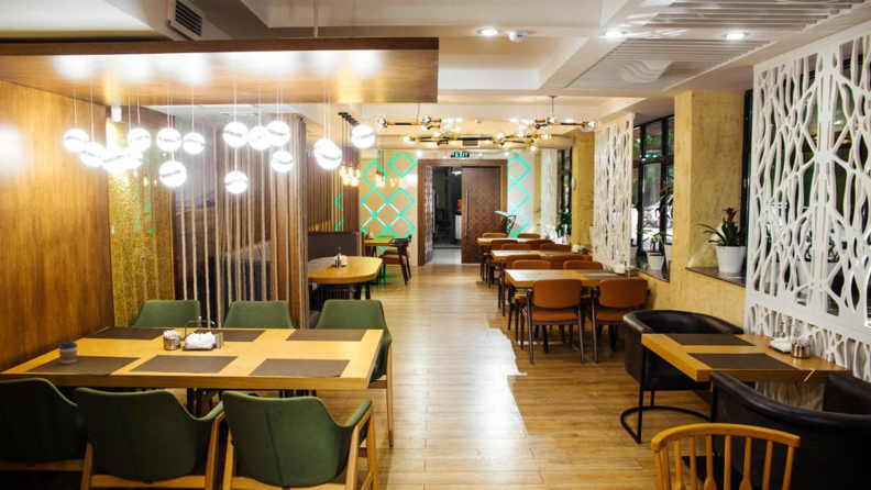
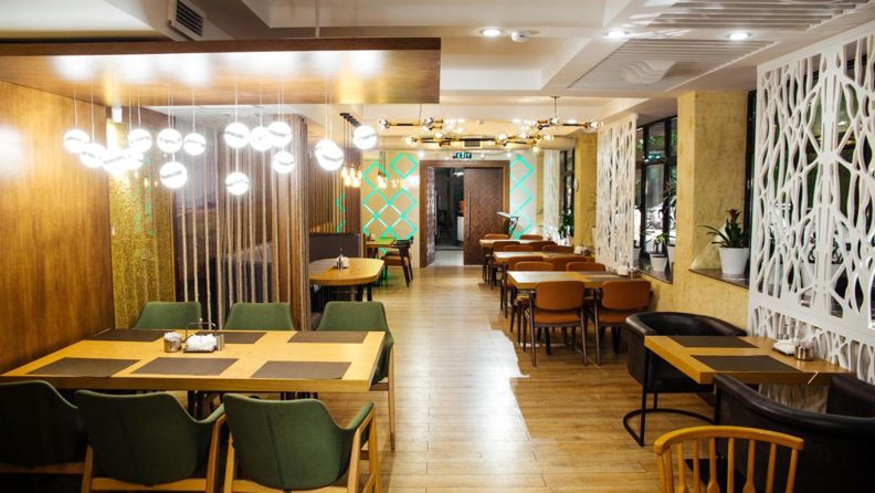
- coffee cup [57,339,79,365]
